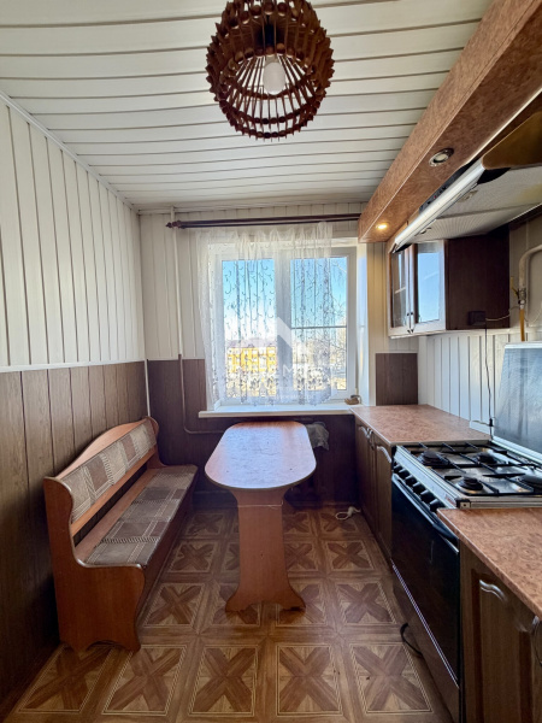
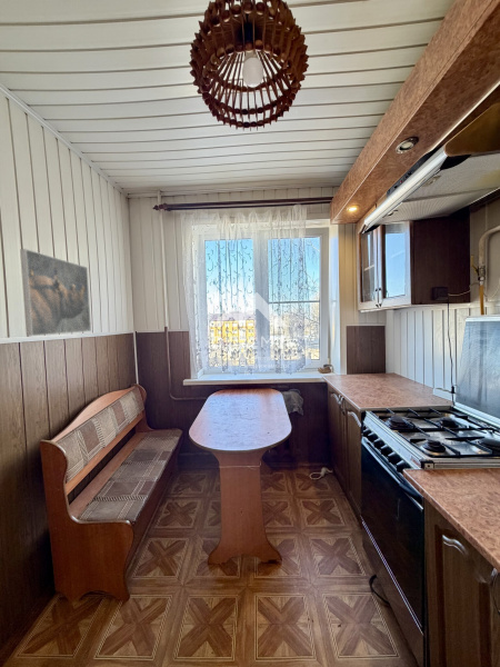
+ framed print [19,248,92,337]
